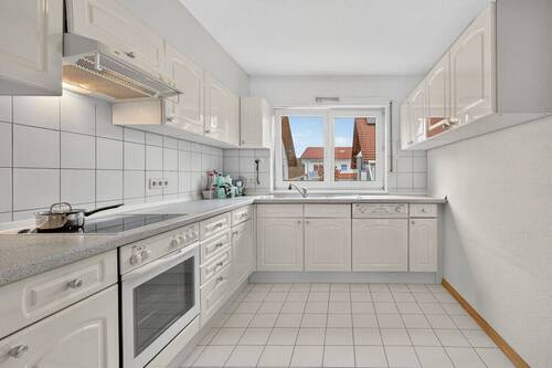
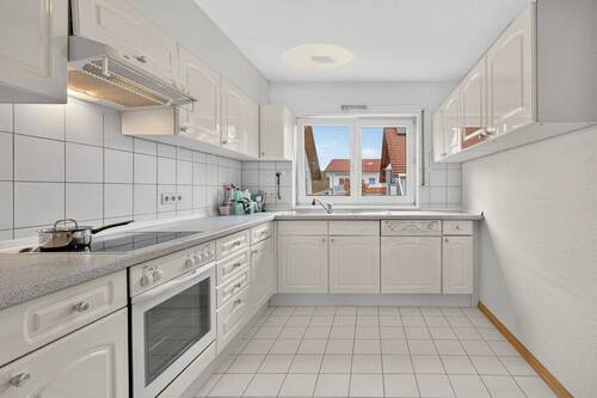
+ ceiling light [282,43,355,71]
